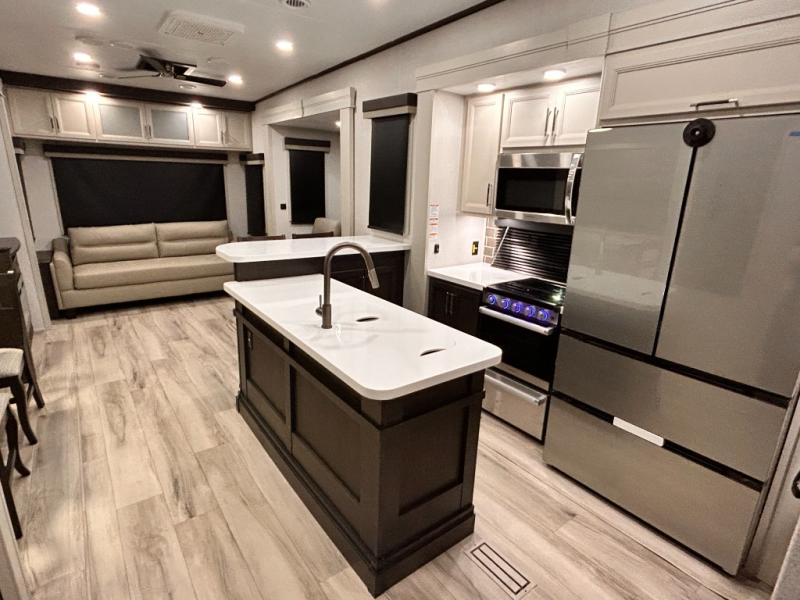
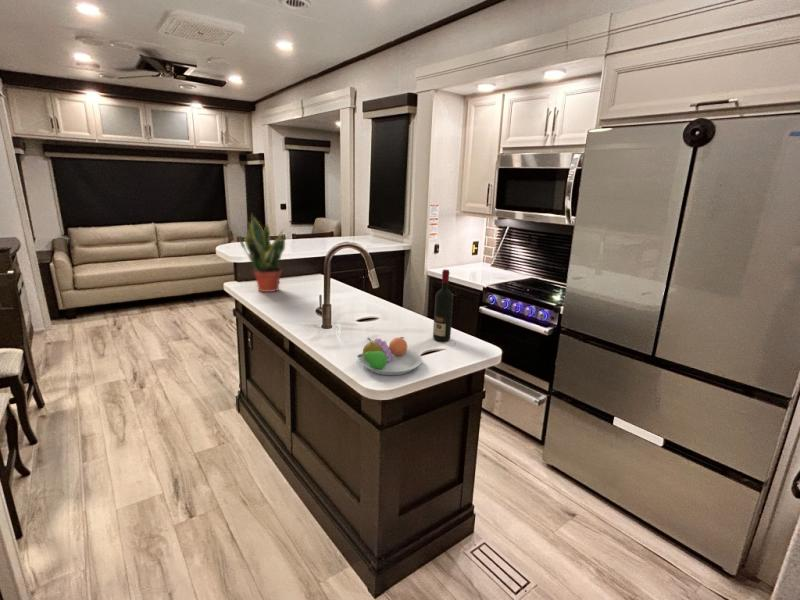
+ alcohol [432,269,454,342]
+ fruit bowl [356,336,423,376]
+ potted plant [239,213,286,293]
